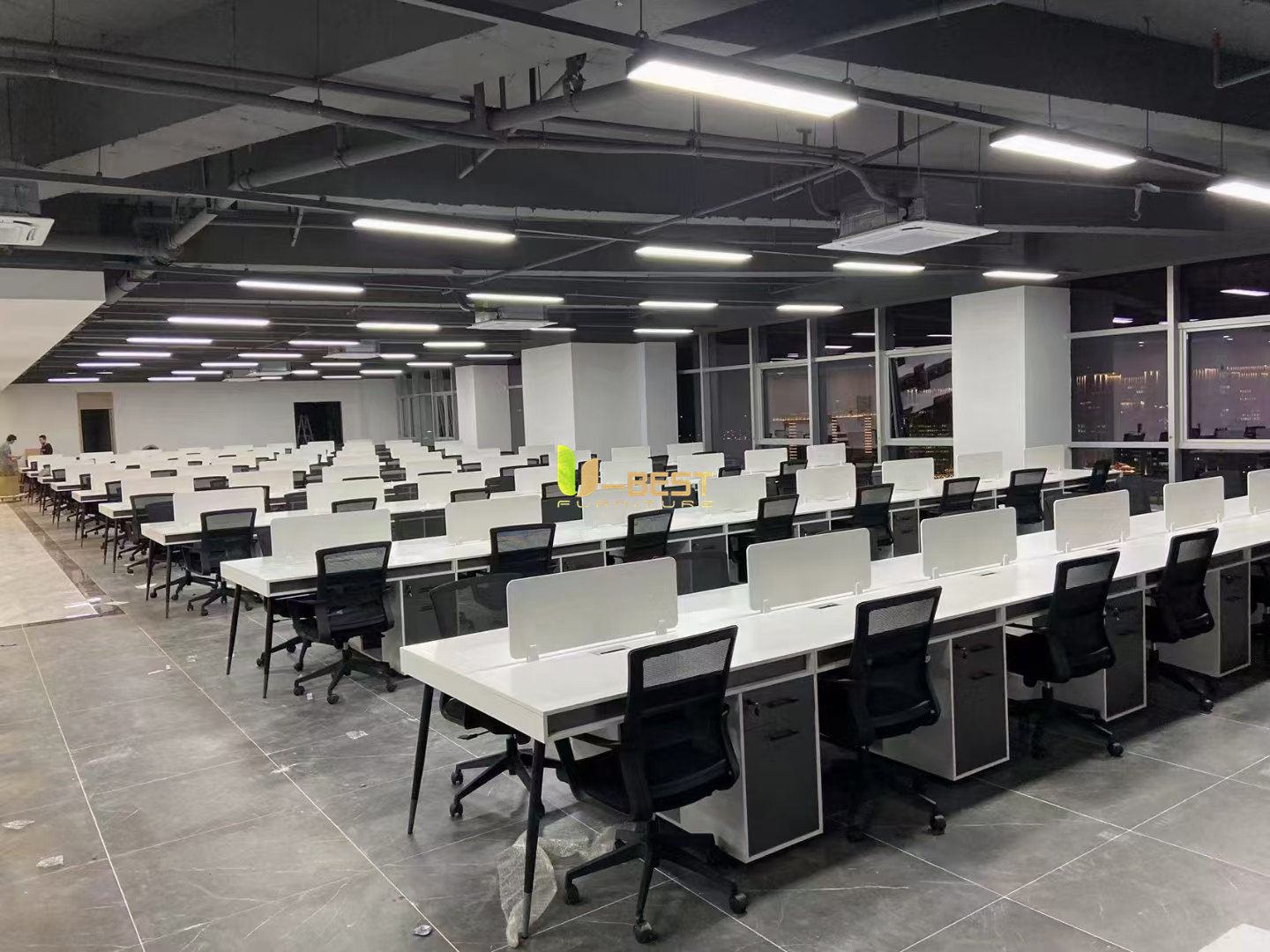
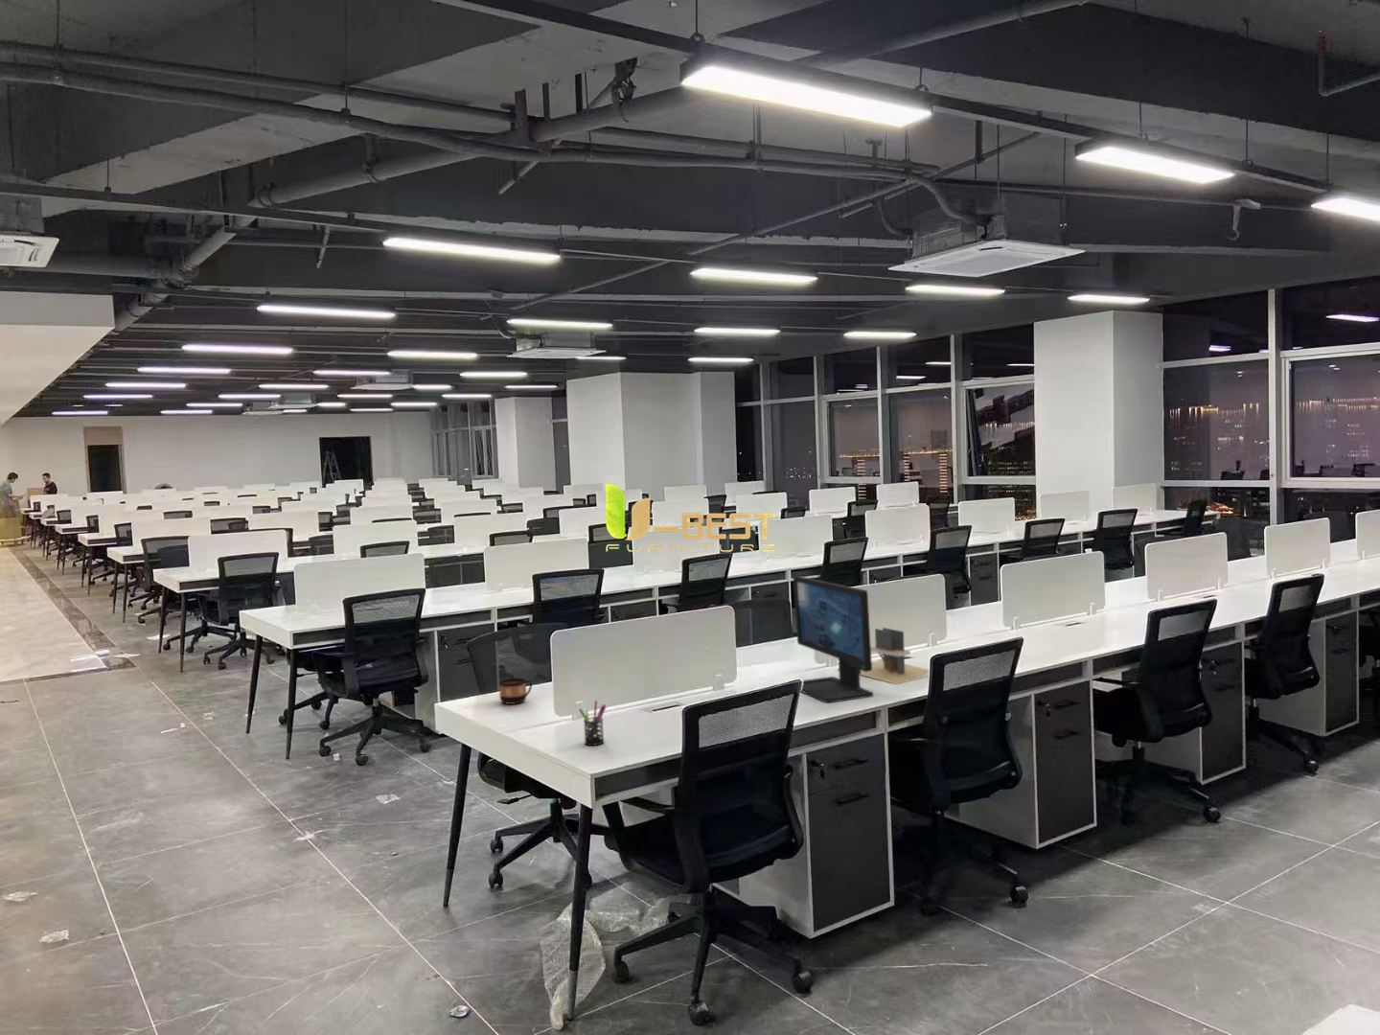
+ computer monitor [792,575,874,703]
+ cup [499,677,532,706]
+ pen holder [578,699,606,747]
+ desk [836,626,929,685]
